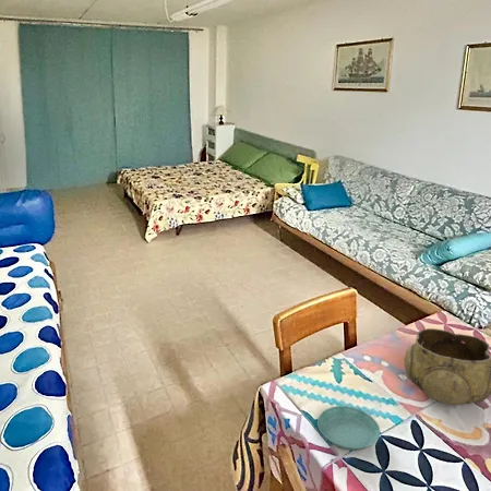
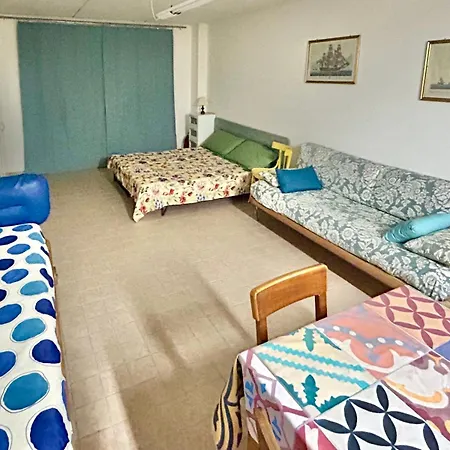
- decorative bowl [404,327,491,406]
- saucer [316,405,382,452]
